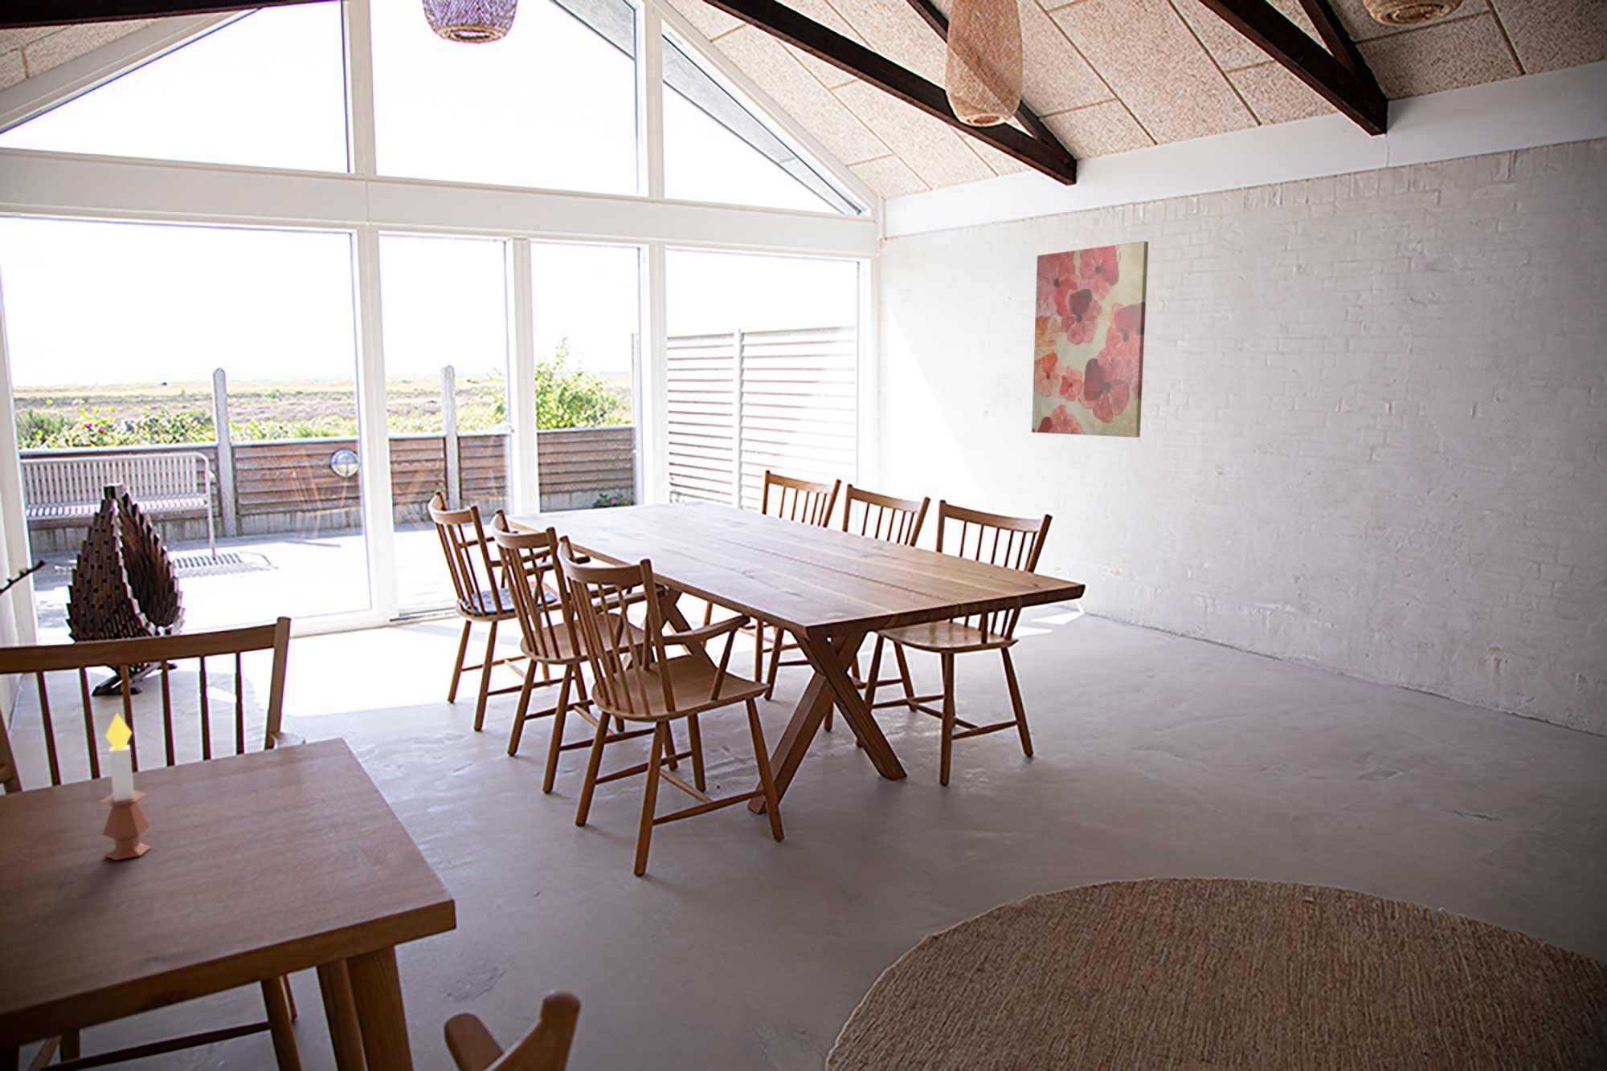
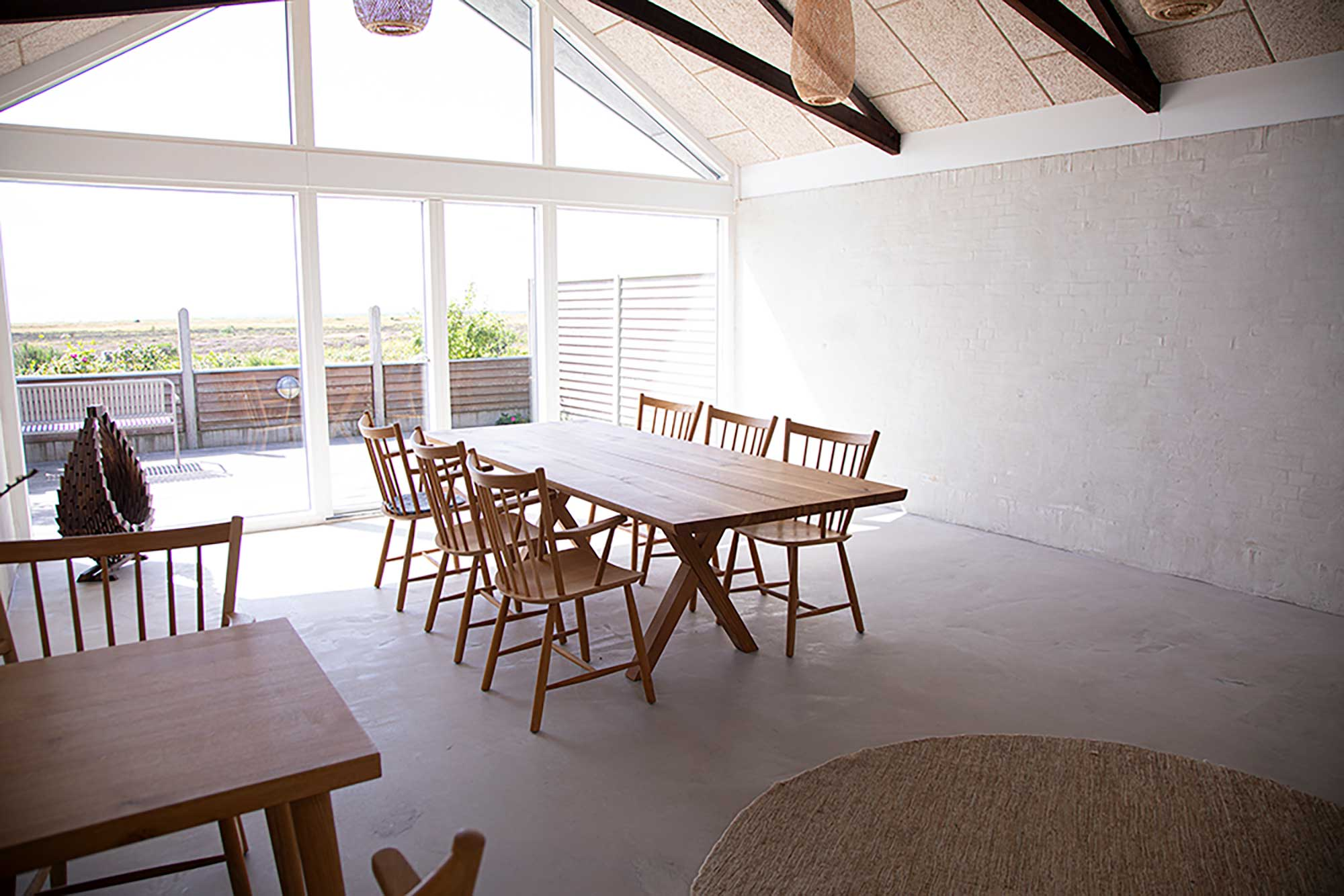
- candle [99,711,152,861]
- wall art [1031,240,1149,439]
